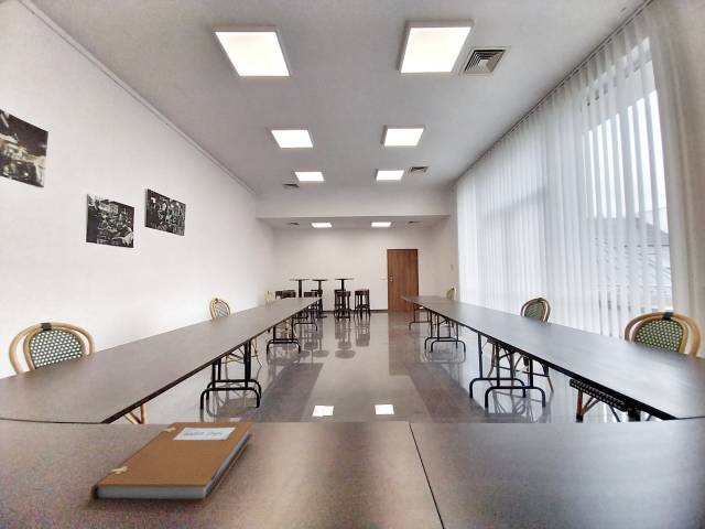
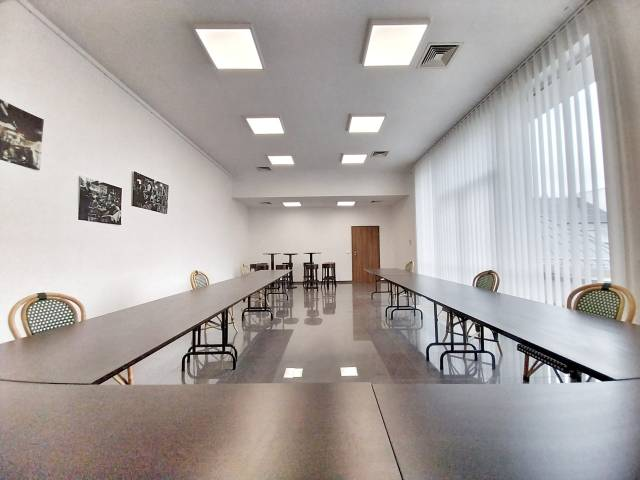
- notebook [89,420,253,504]
